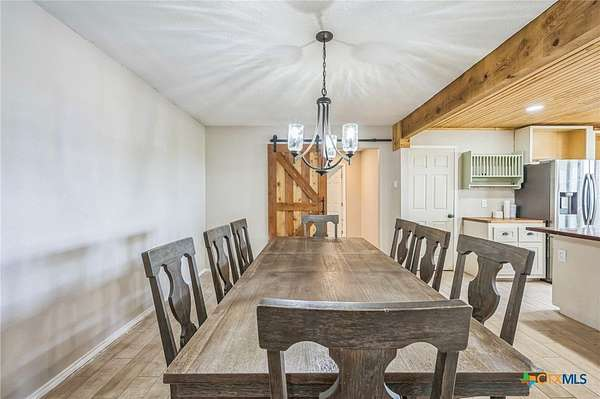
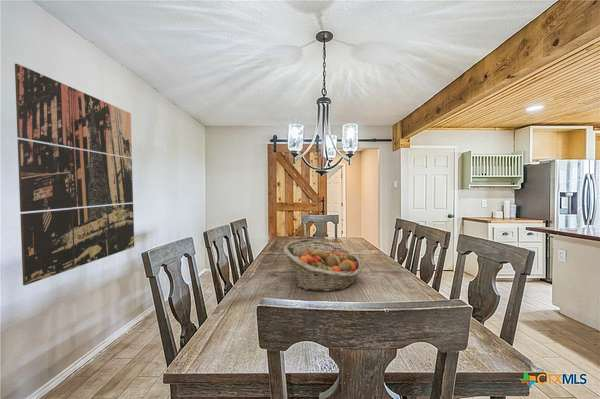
+ fruit basket [282,238,364,293]
+ wall art [14,63,135,286]
